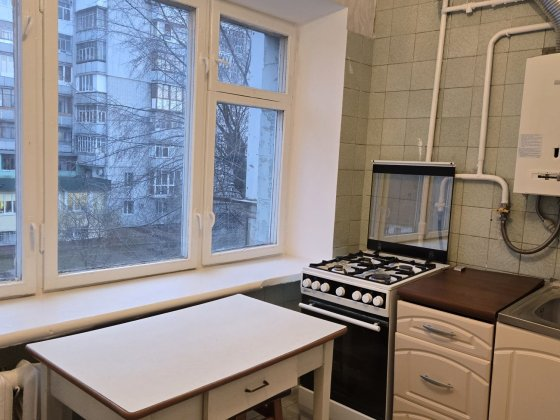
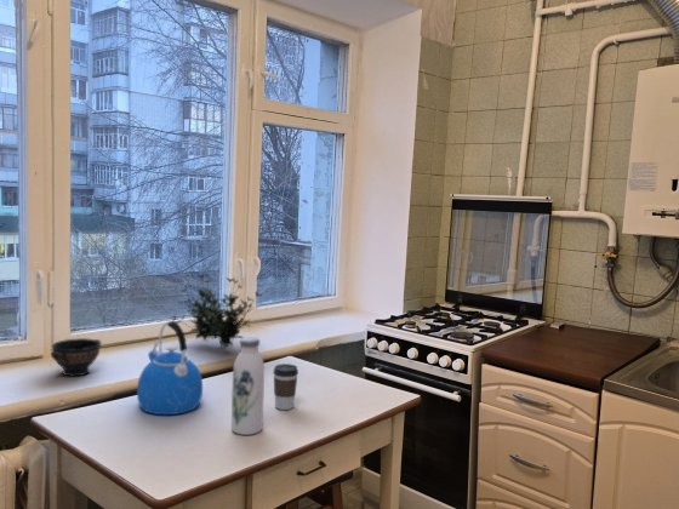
+ plant [171,271,264,350]
+ water bottle [230,336,266,436]
+ bowl [50,337,102,378]
+ kettle [136,320,204,416]
+ coffee cup [272,362,299,411]
